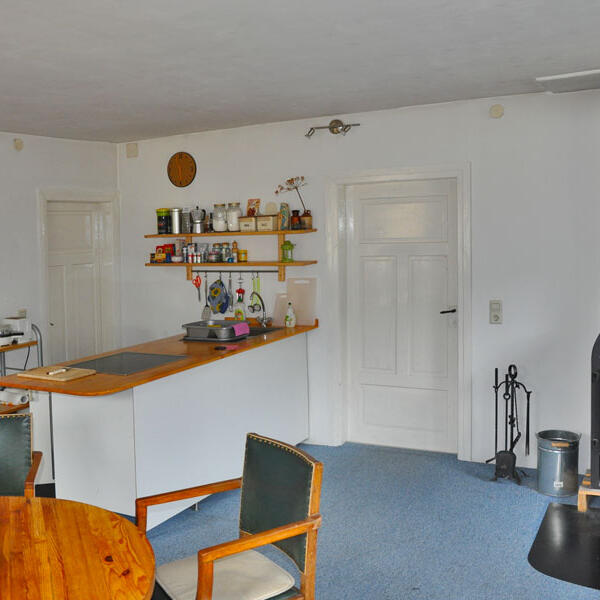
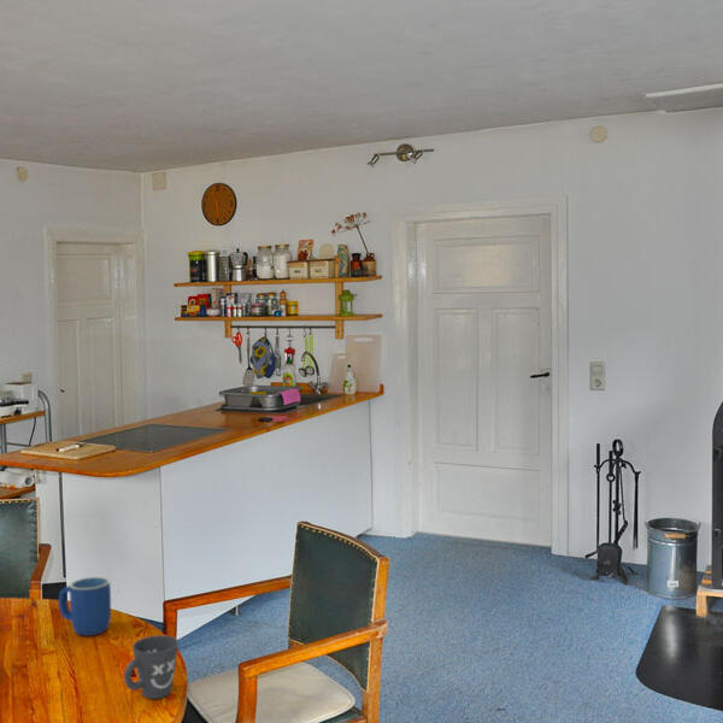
+ mug [123,634,180,700]
+ mug [57,576,112,637]
